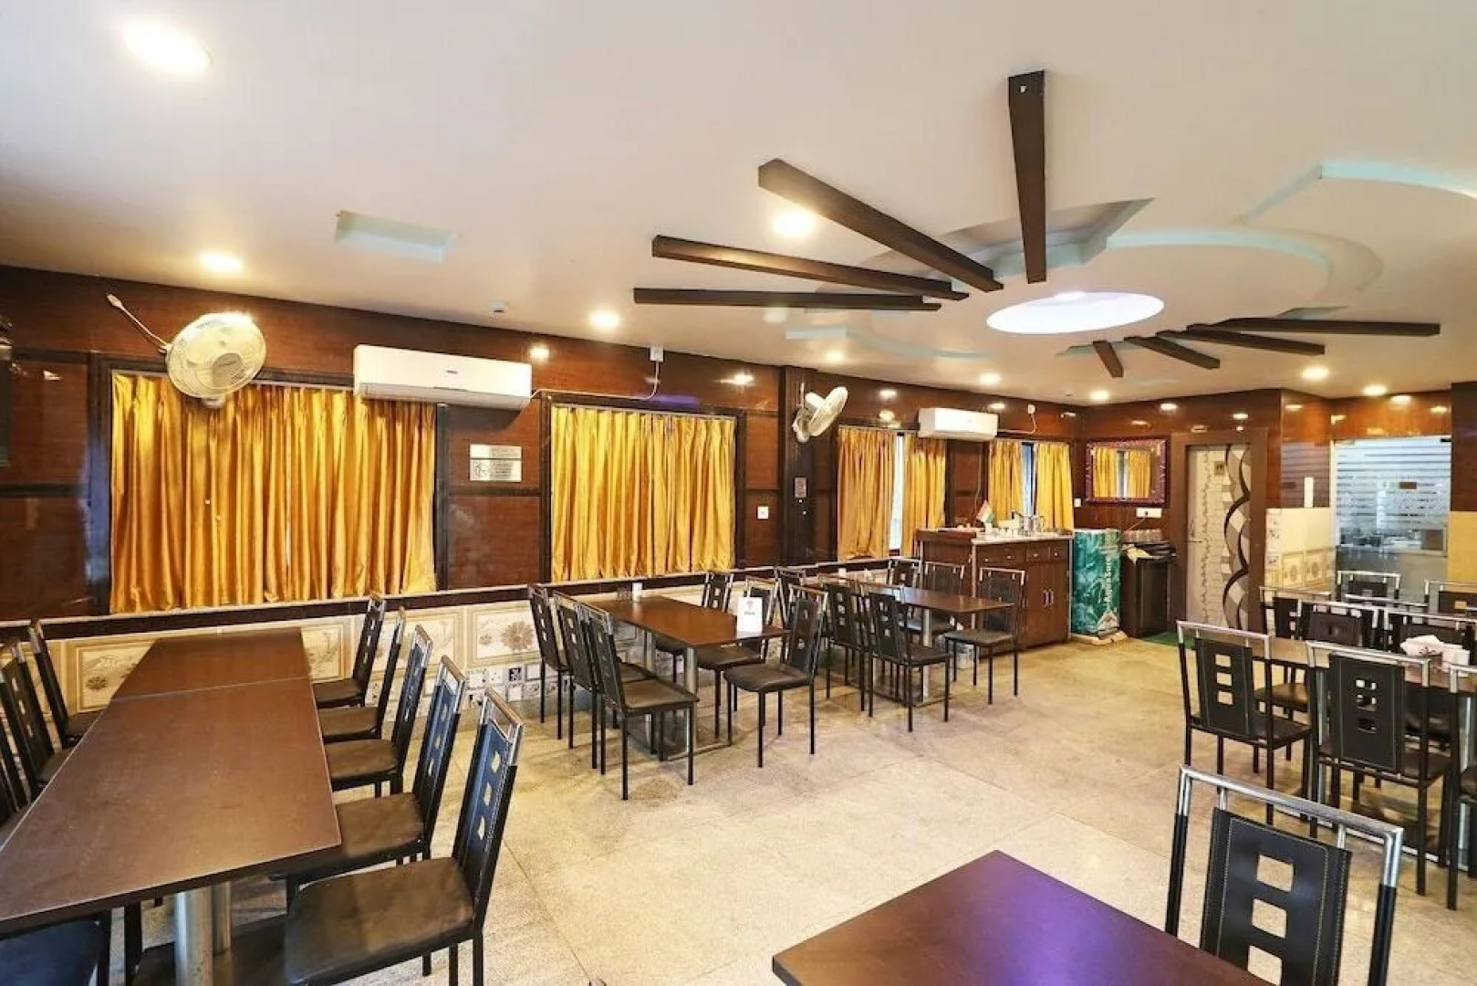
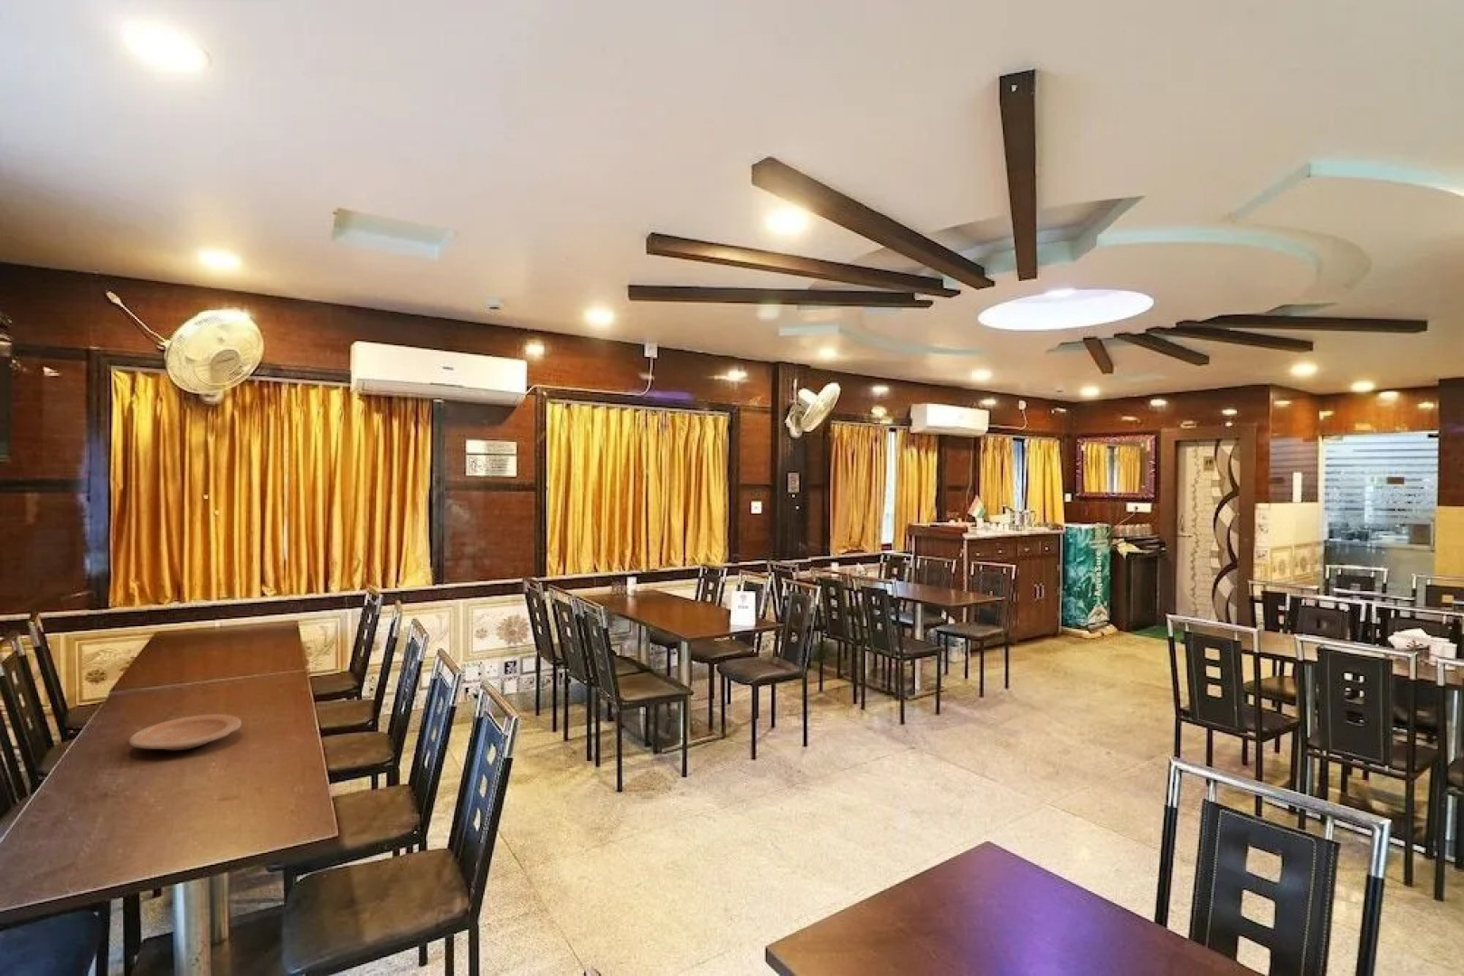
+ plate [129,713,242,751]
